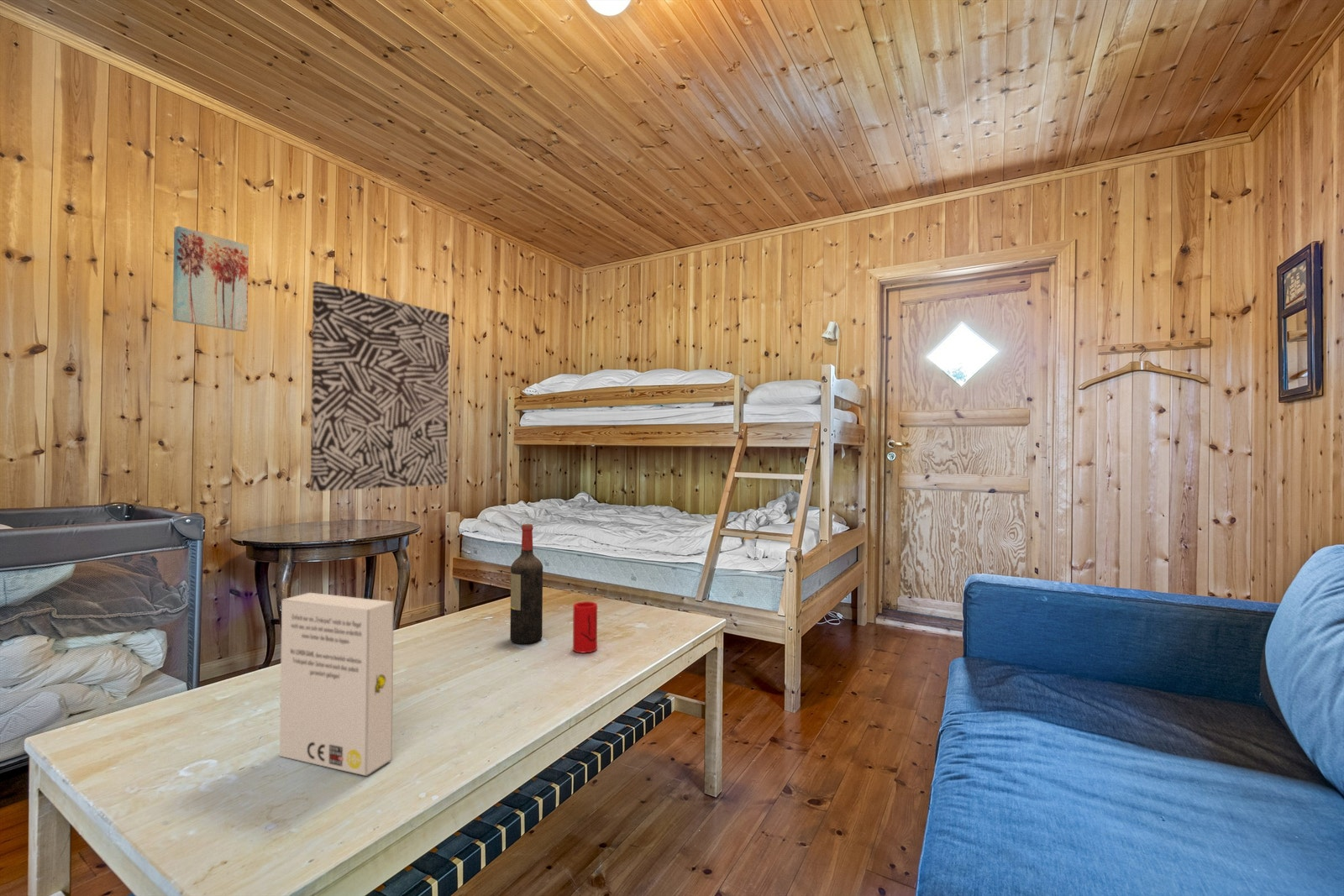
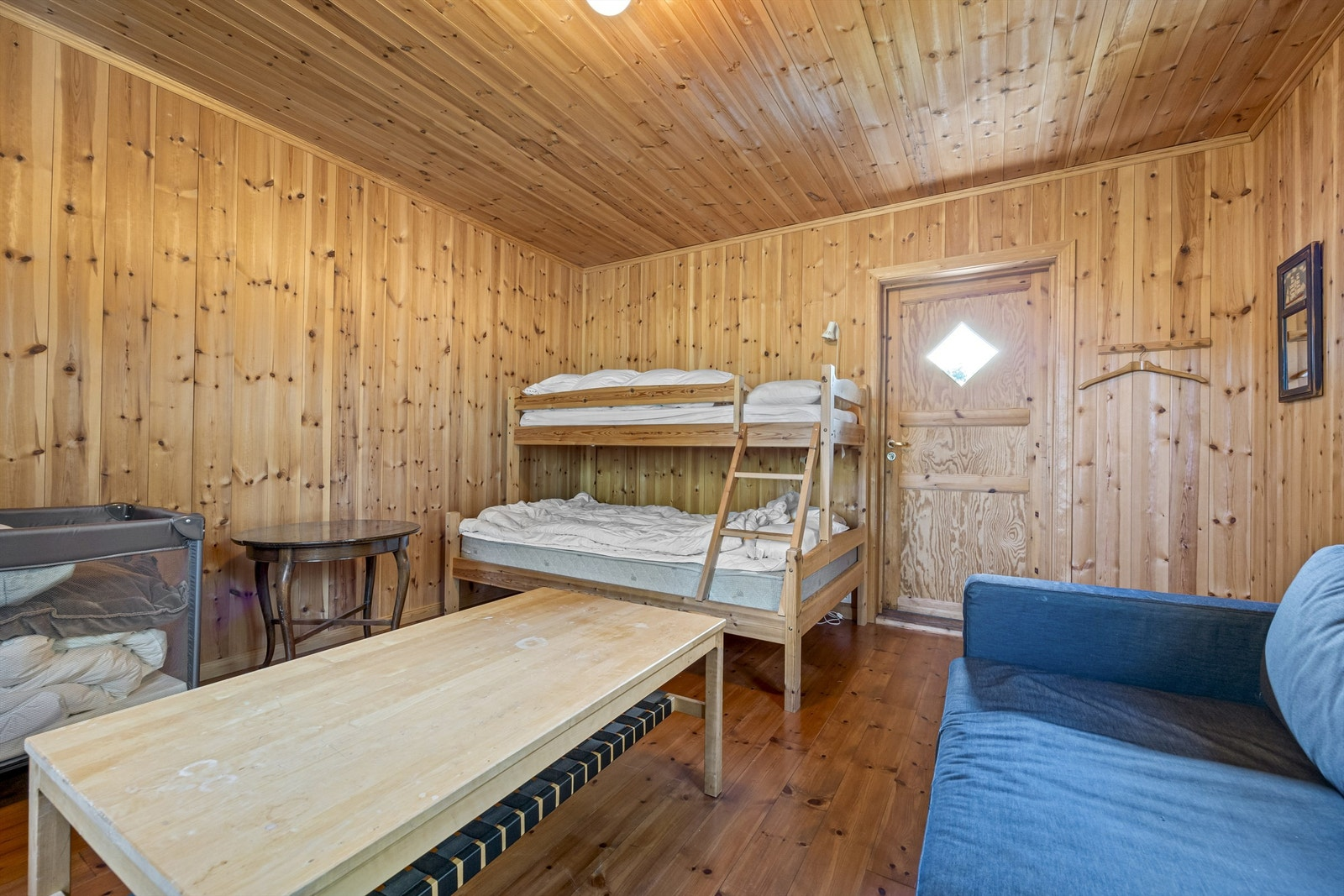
- board game [279,592,395,777]
- cup [572,600,598,653]
- wall art [309,280,450,492]
- wall art [172,225,249,333]
- wine bottle [509,523,543,645]
